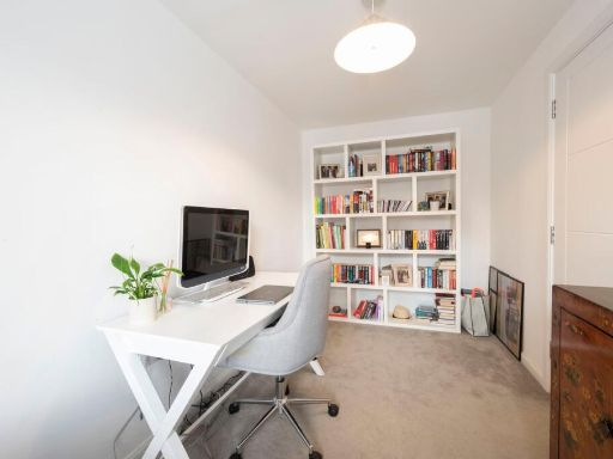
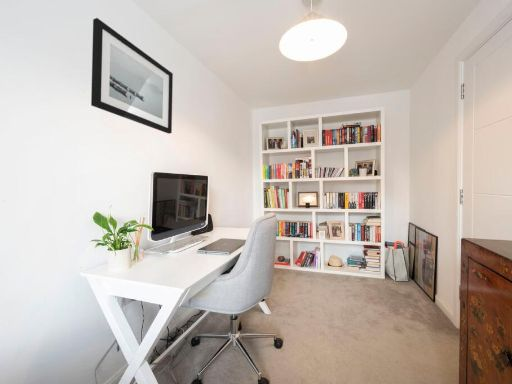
+ wall art [90,17,174,134]
